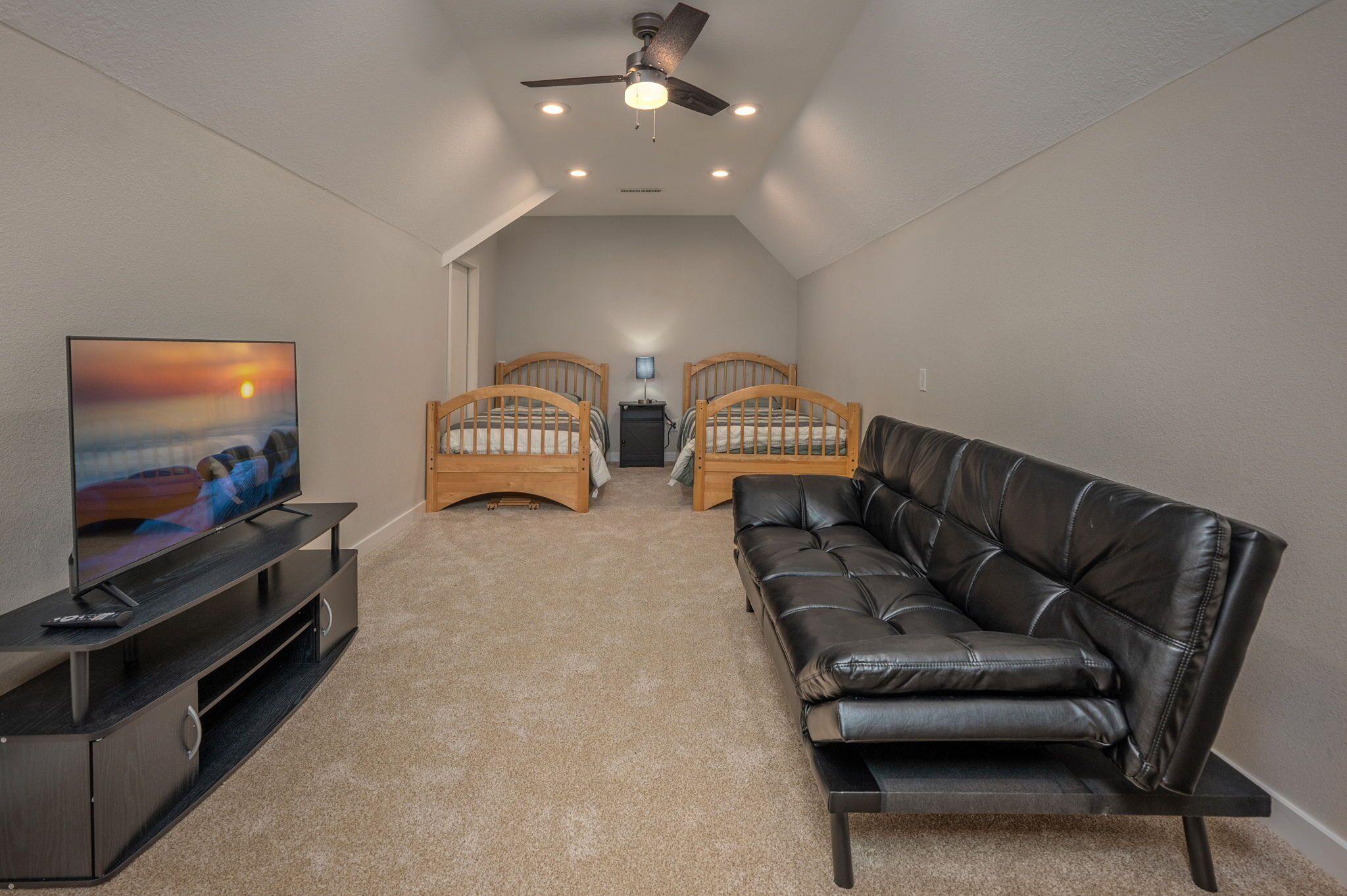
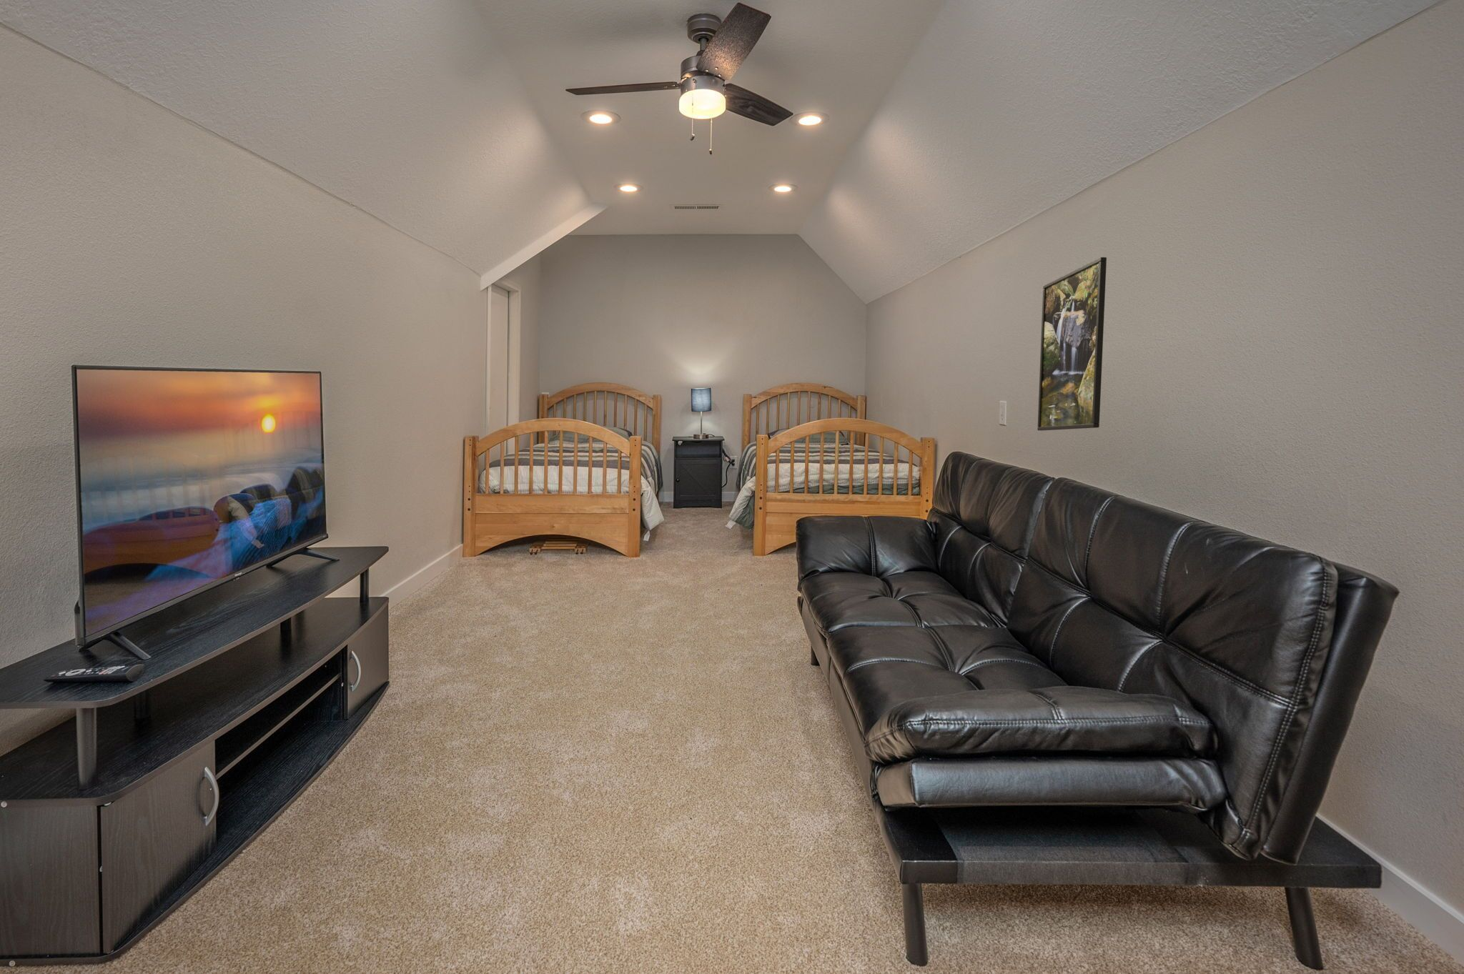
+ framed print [1037,257,1108,432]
